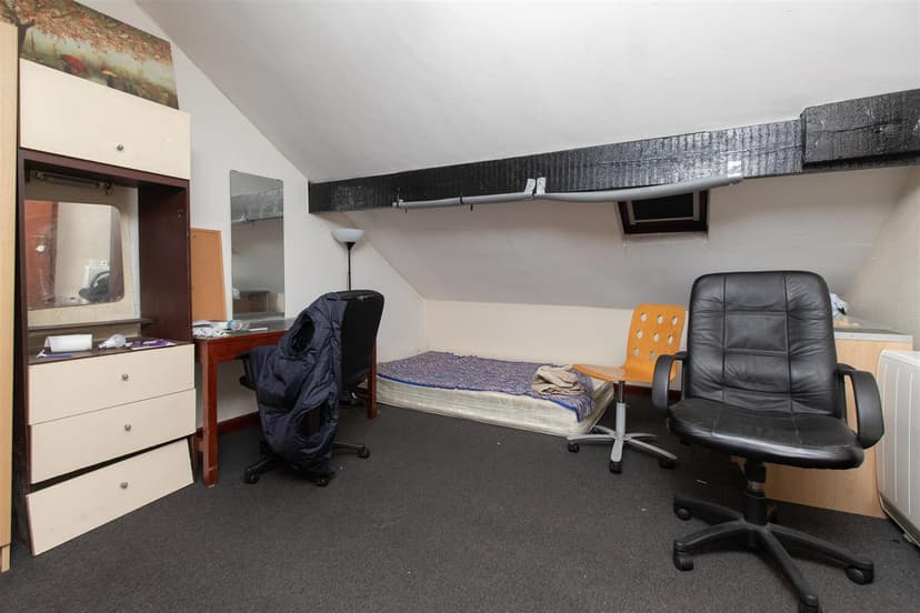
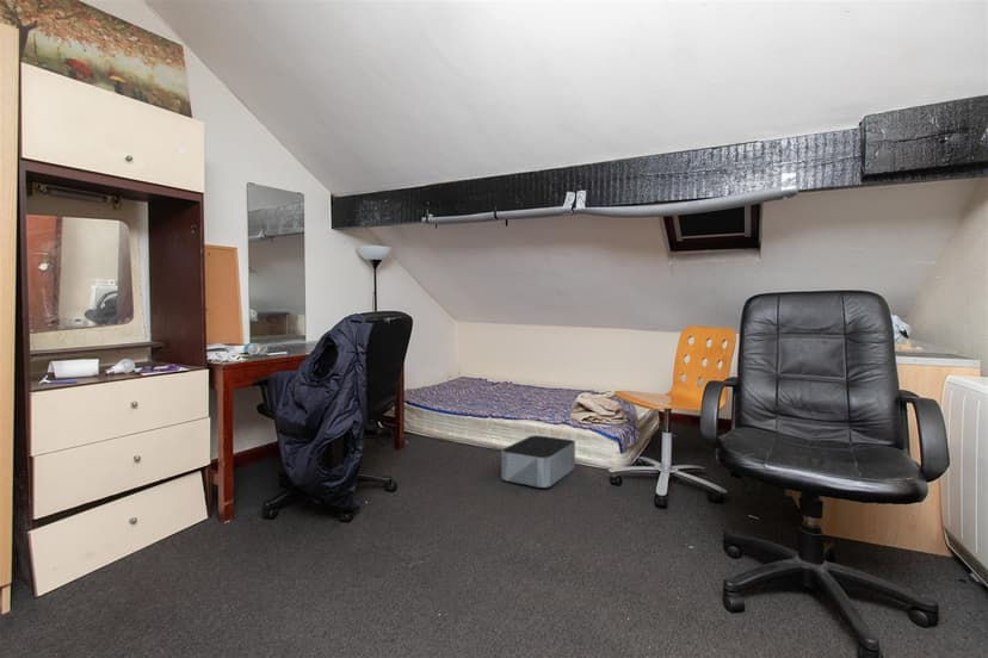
+ storage bin [500,434,576,489]
